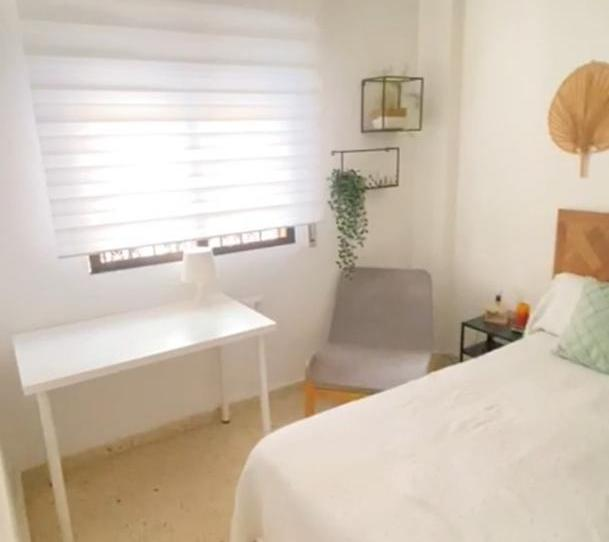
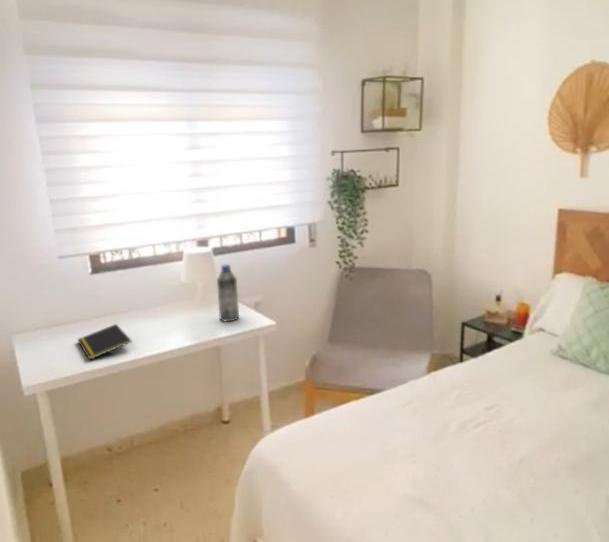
+ water bottle [216,263,240,322]
+ notepad [76,323,132,361]
